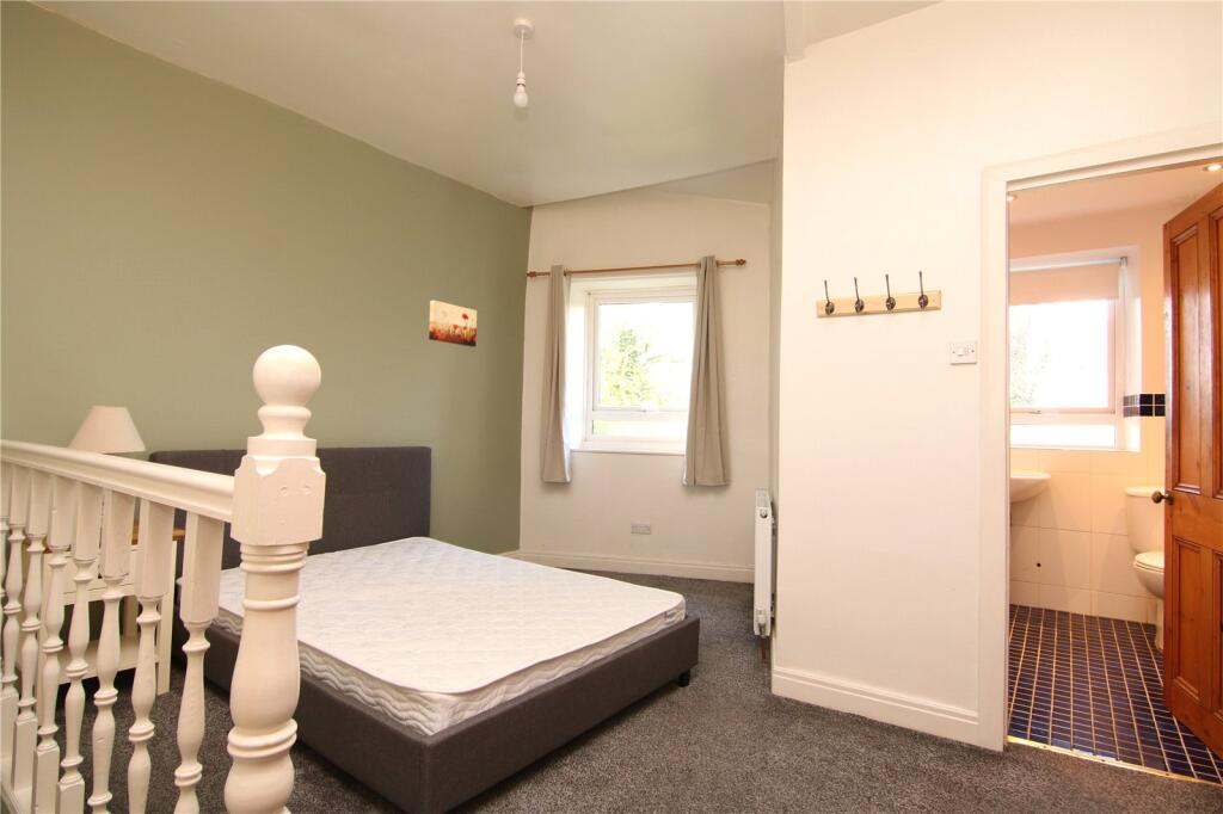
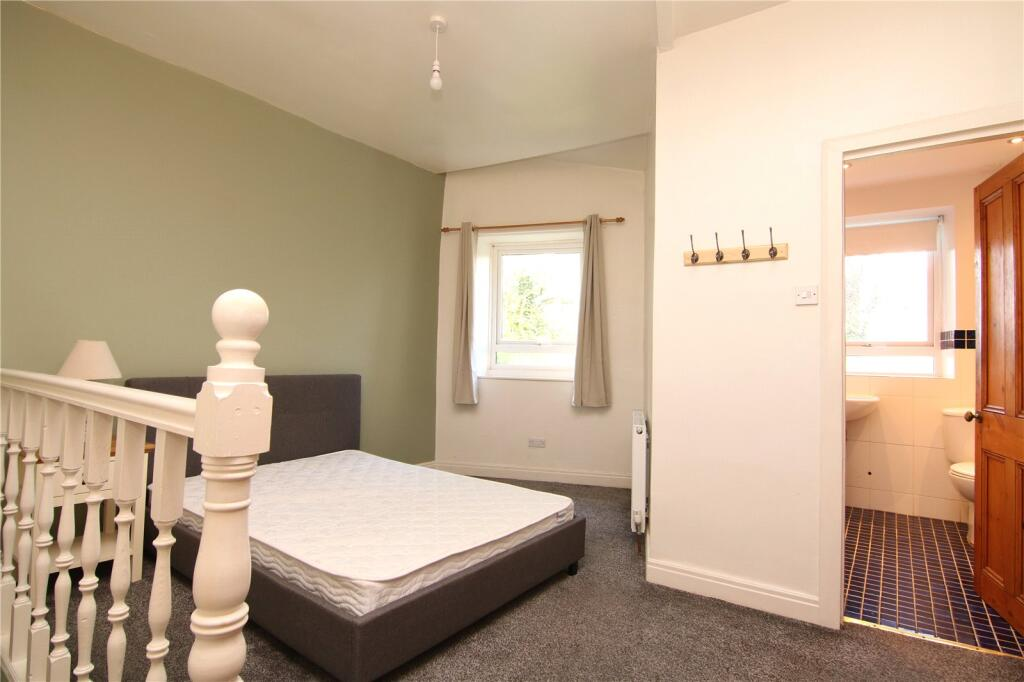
- wall art [428,300,478,349]
